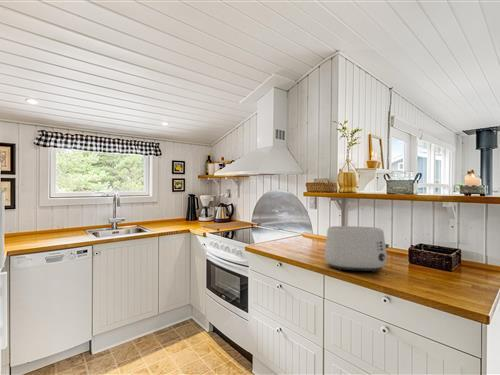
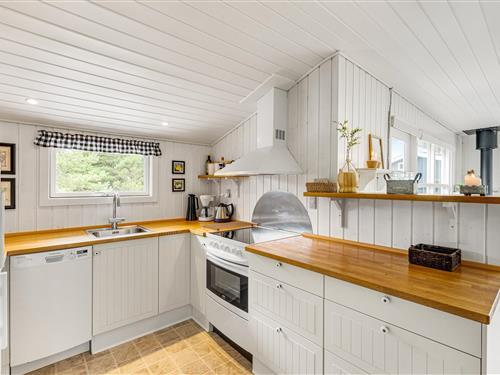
- toaster [324,225,390,273]
